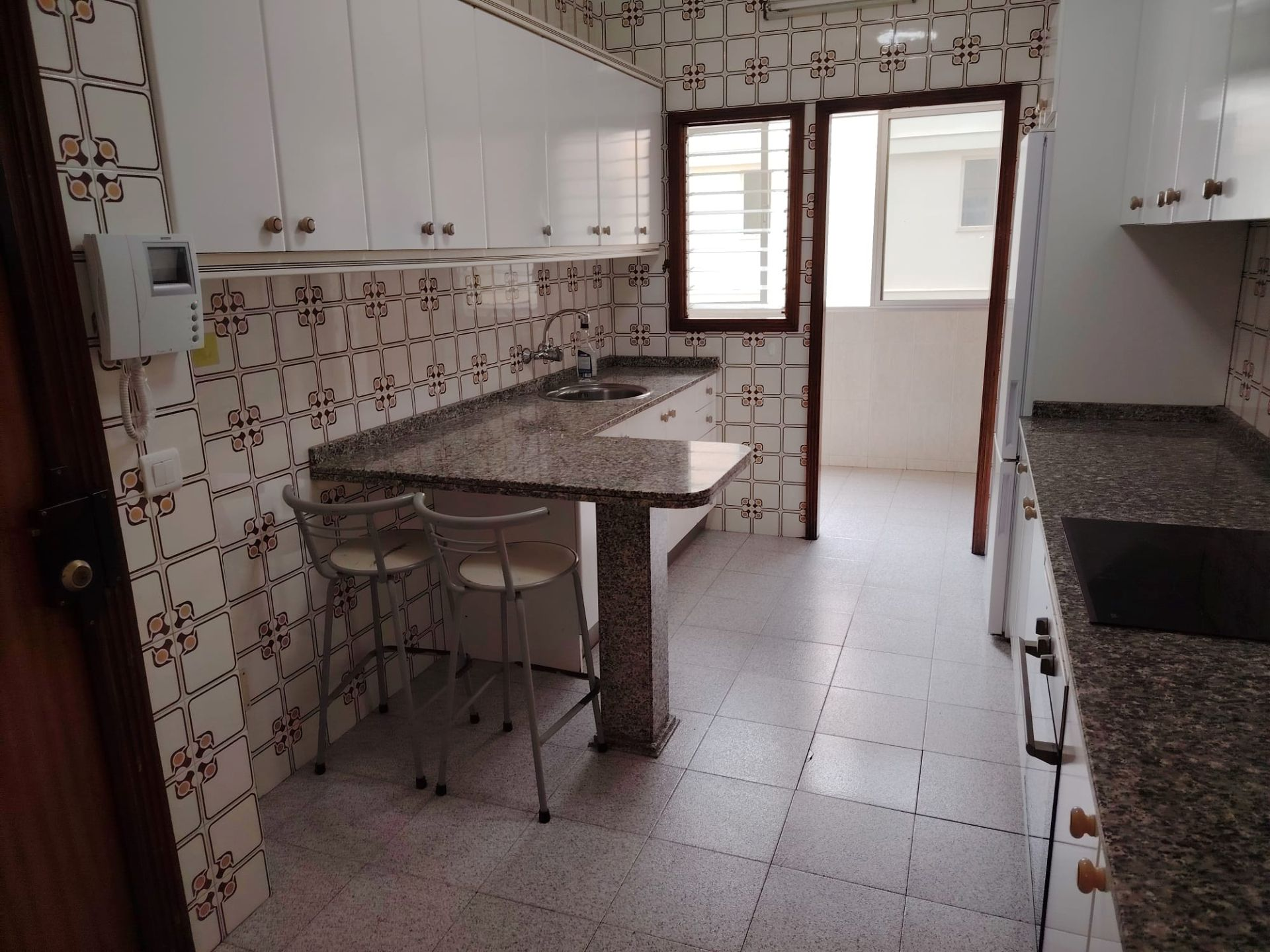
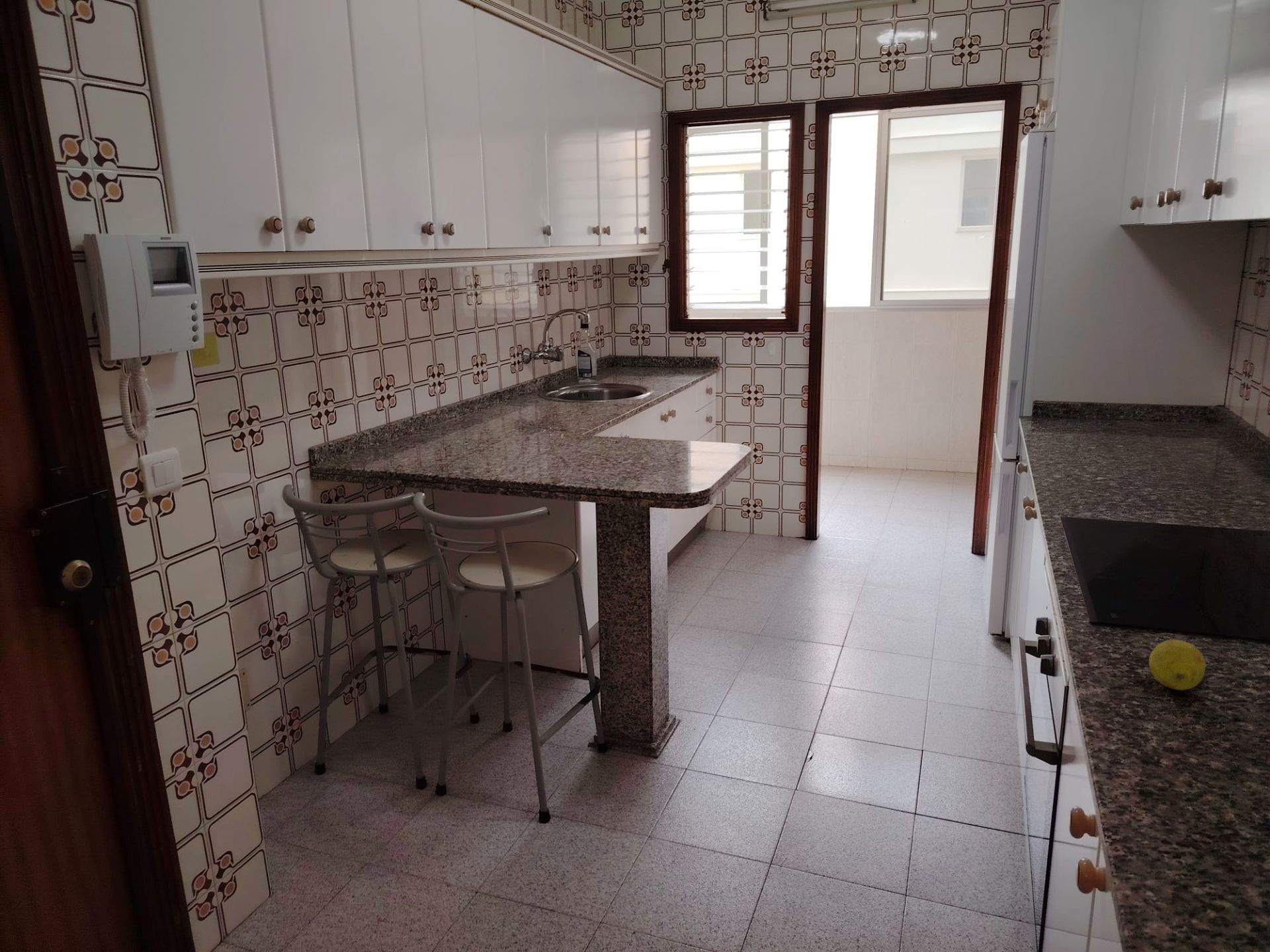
+ fruit [1148,639,1206,691]
